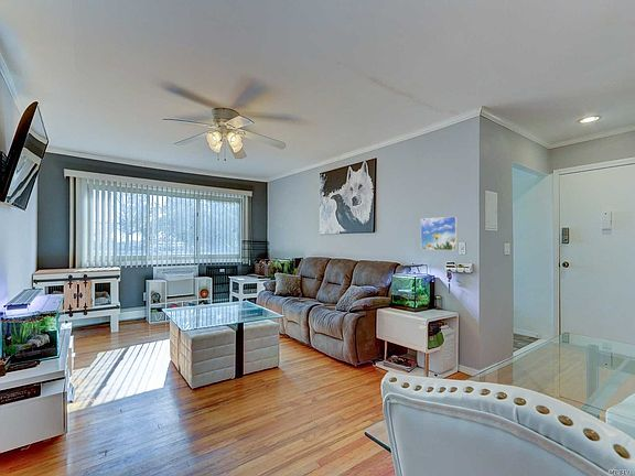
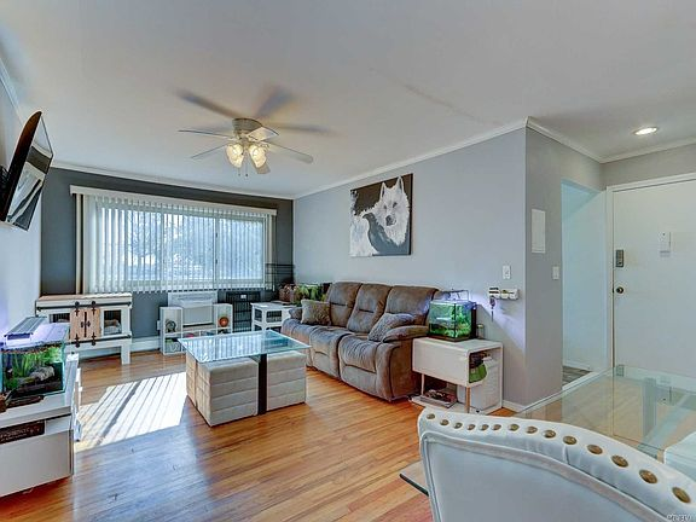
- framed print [420,216,459,251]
